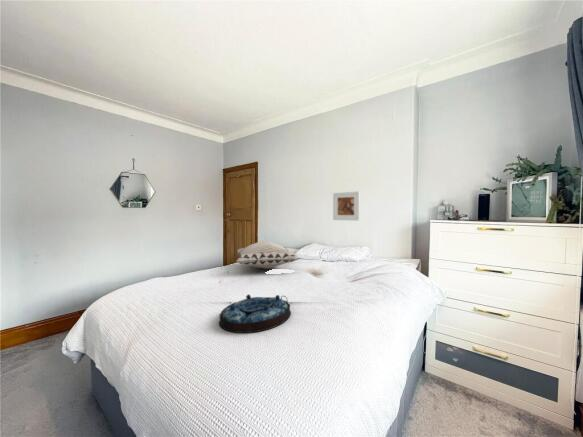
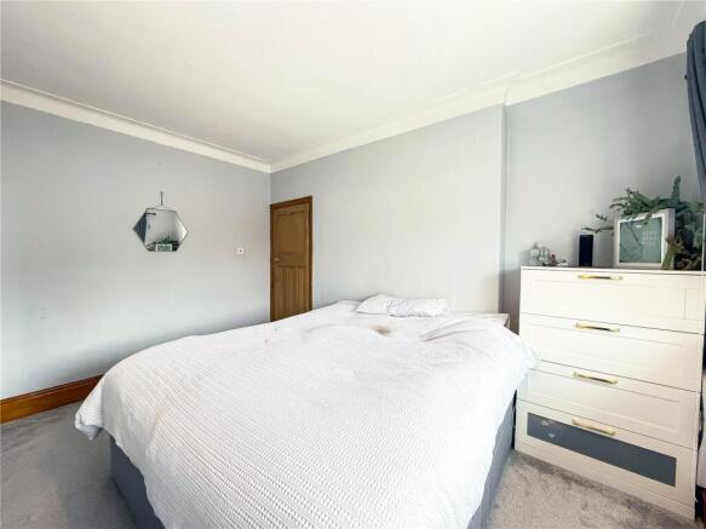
- serving tray [218,293,292,334]
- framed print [332,190,361,222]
- decorative pillow [235,240,301,270]
